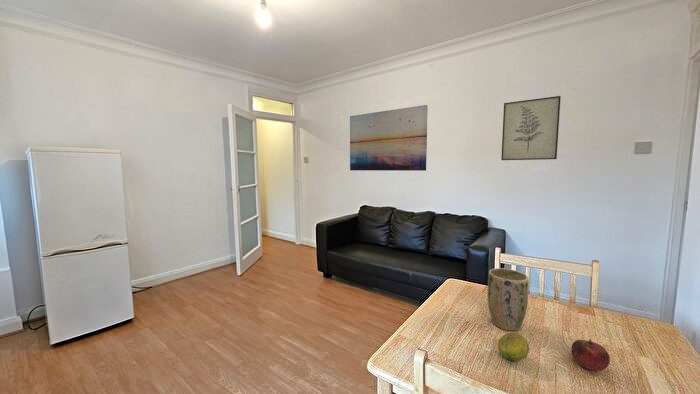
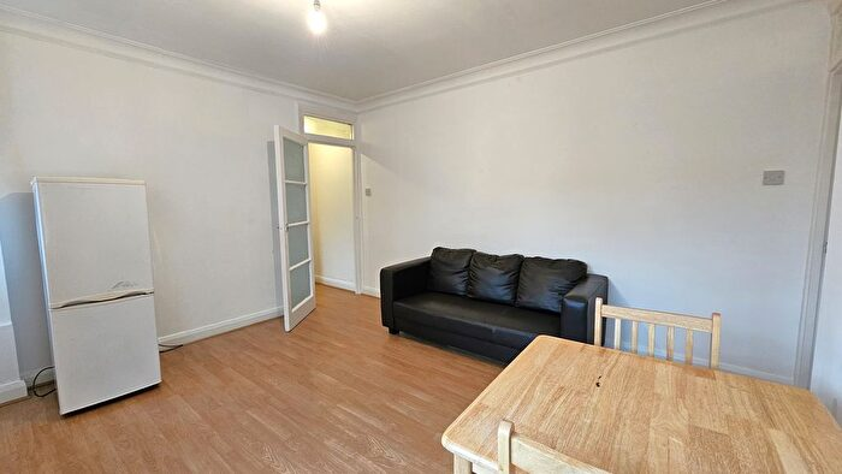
- fruit [570,338,611,372]
- wall art [500,95,562,161]
- wall art [349,104,429,172]
- plant pot [487,267,530,332]
- fruit [497,332,530,362]
